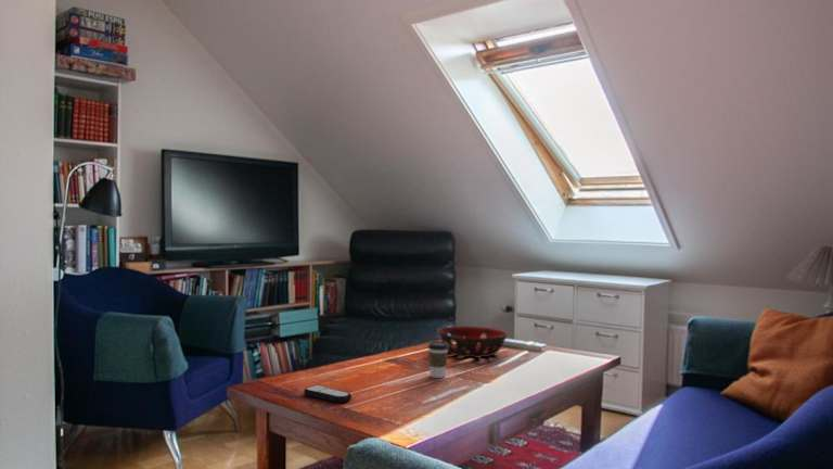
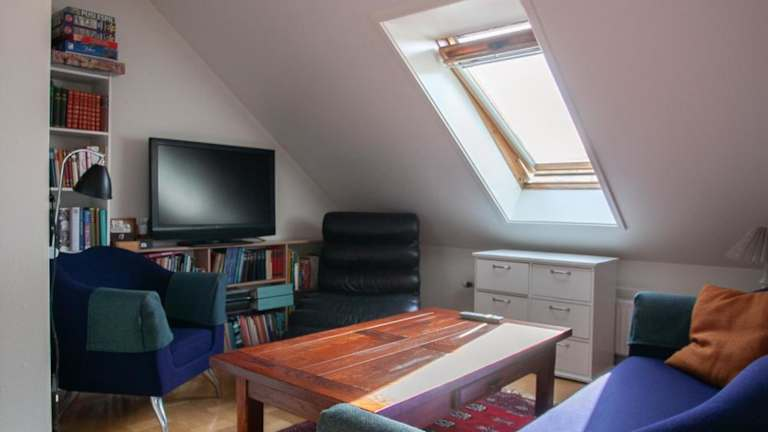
- decorative bowl [436,325,509,359]
- coffee cup [427,340,449,379]
- remote control [303,384,353,404]
